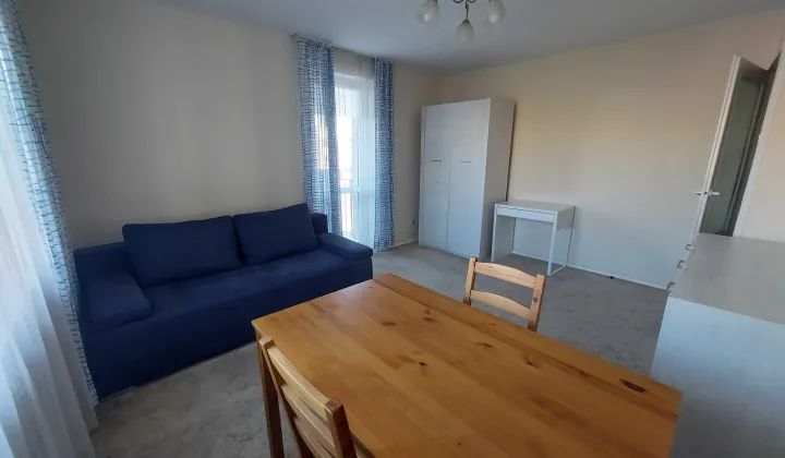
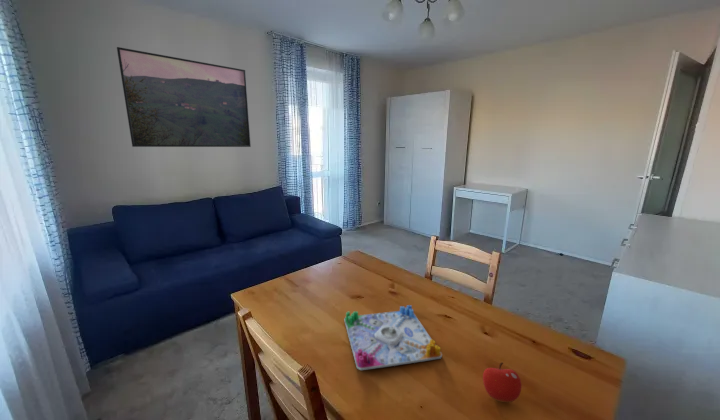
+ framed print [116,46,252,148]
+ board game [343,304,443,371]
+ fruit [482,362,522,403]
